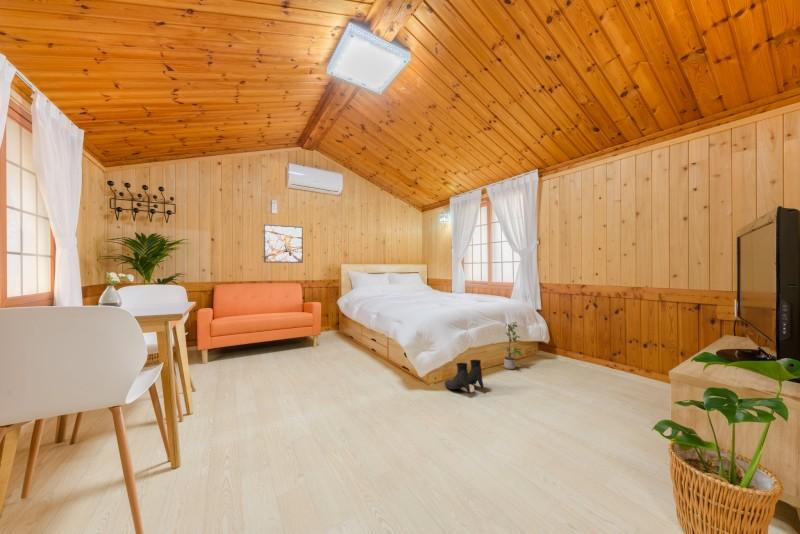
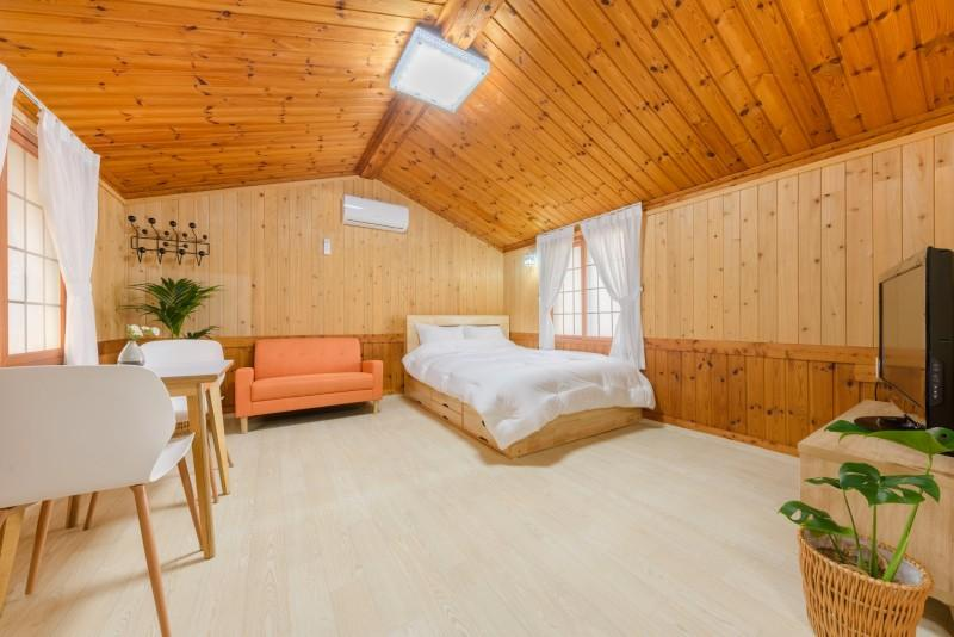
- potted plant [498,321,525,370]
- boots [444,359,485,393]
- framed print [263,223,304,264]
